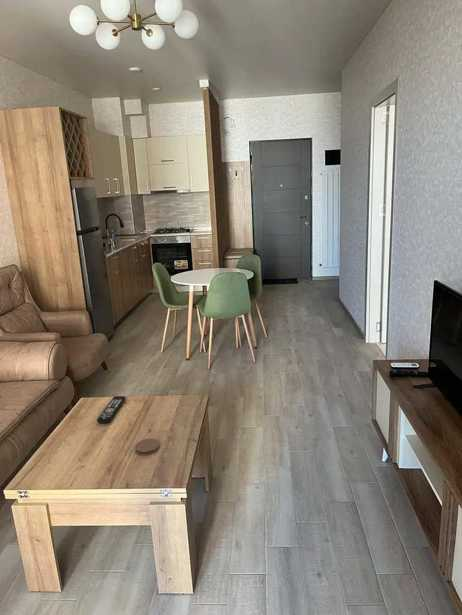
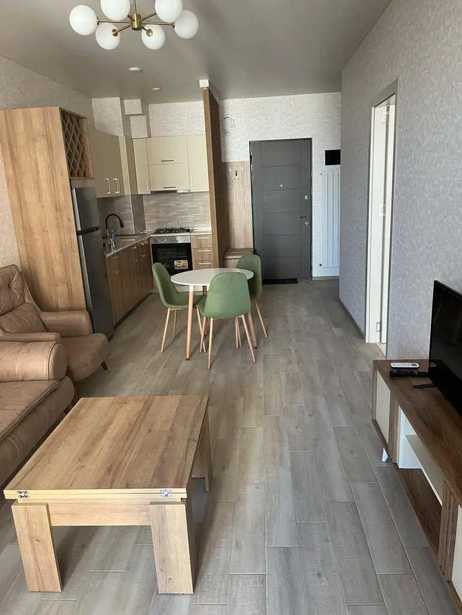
- coaster [134,438,160,456]
- remote control [96,395,127,425]
